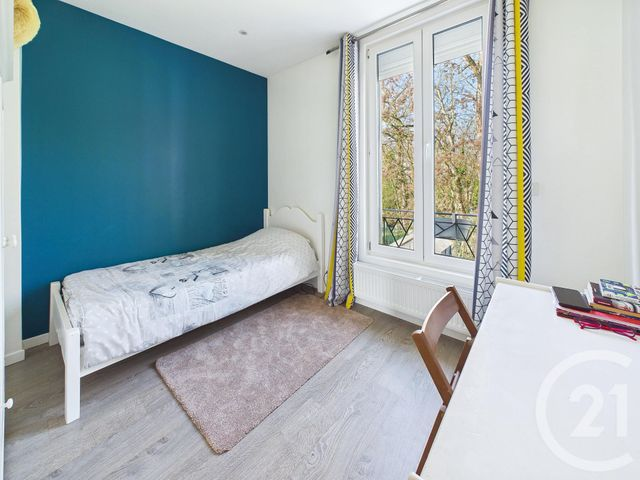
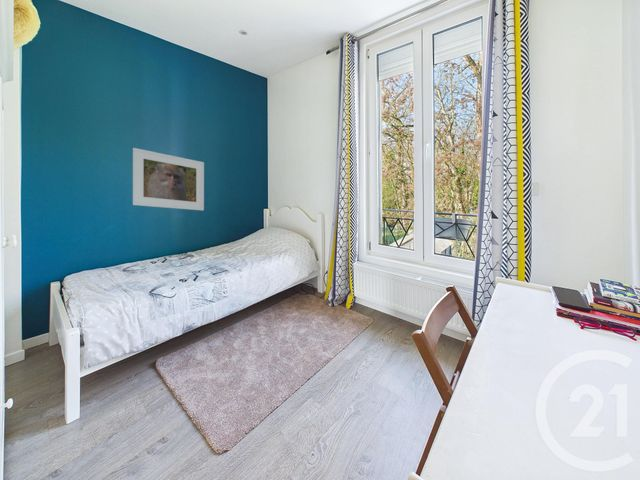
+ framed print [132,147,205,211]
